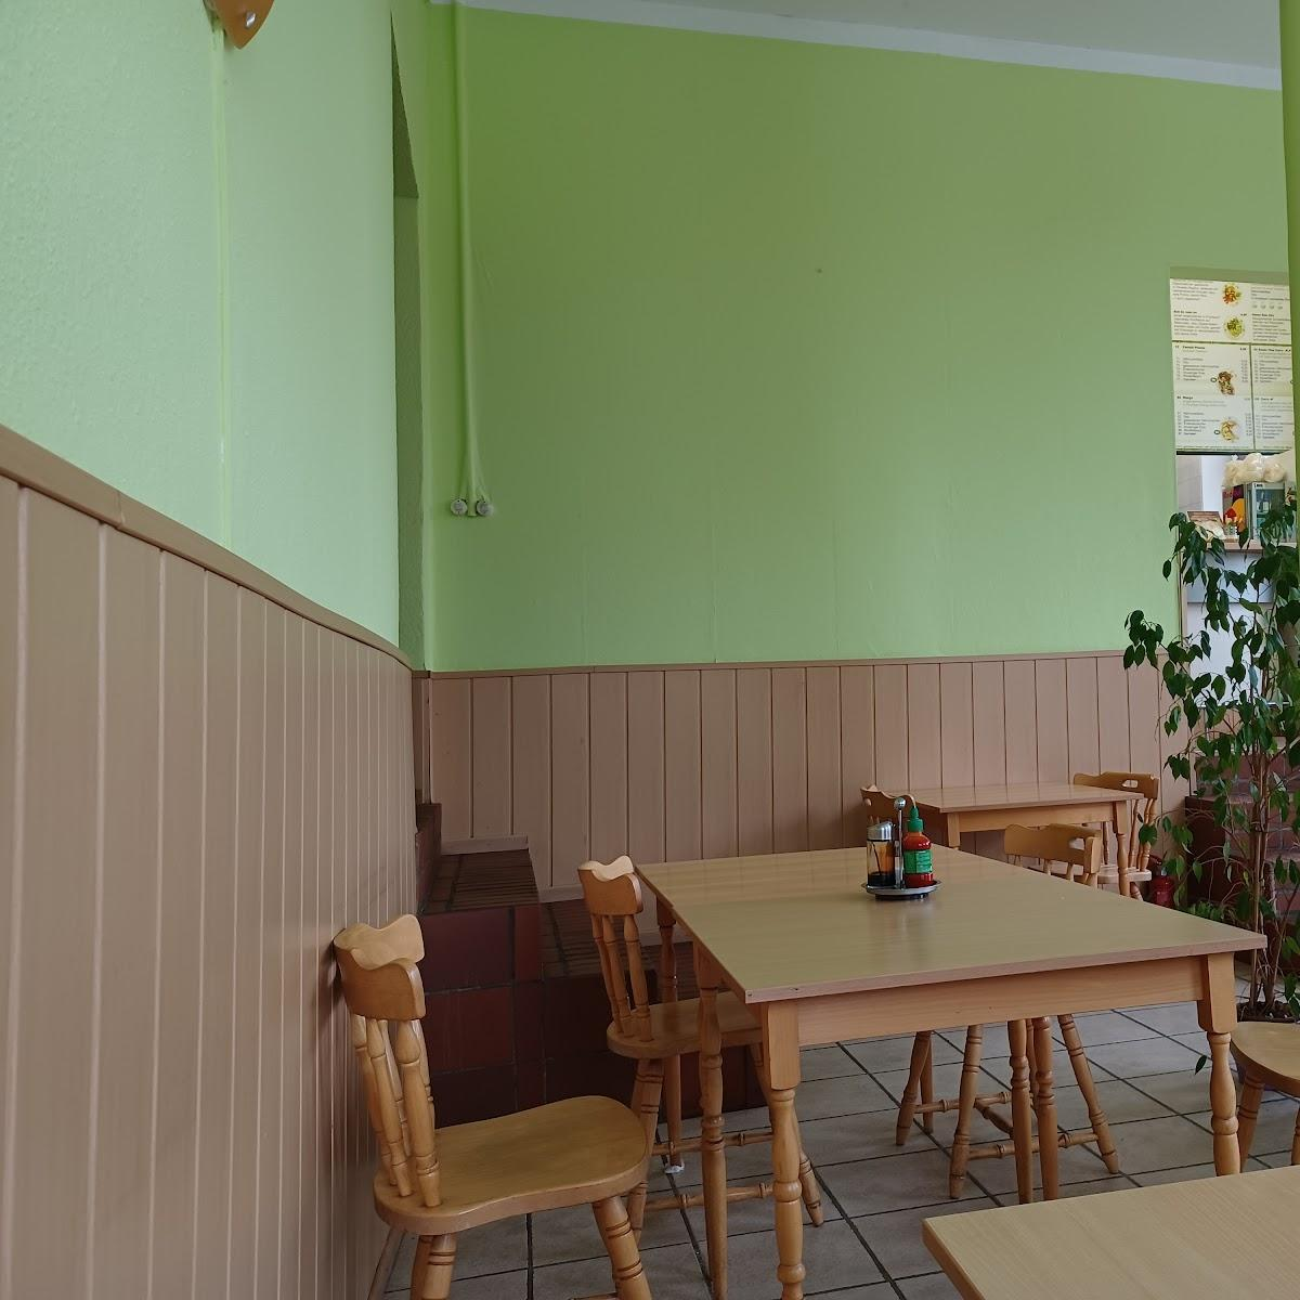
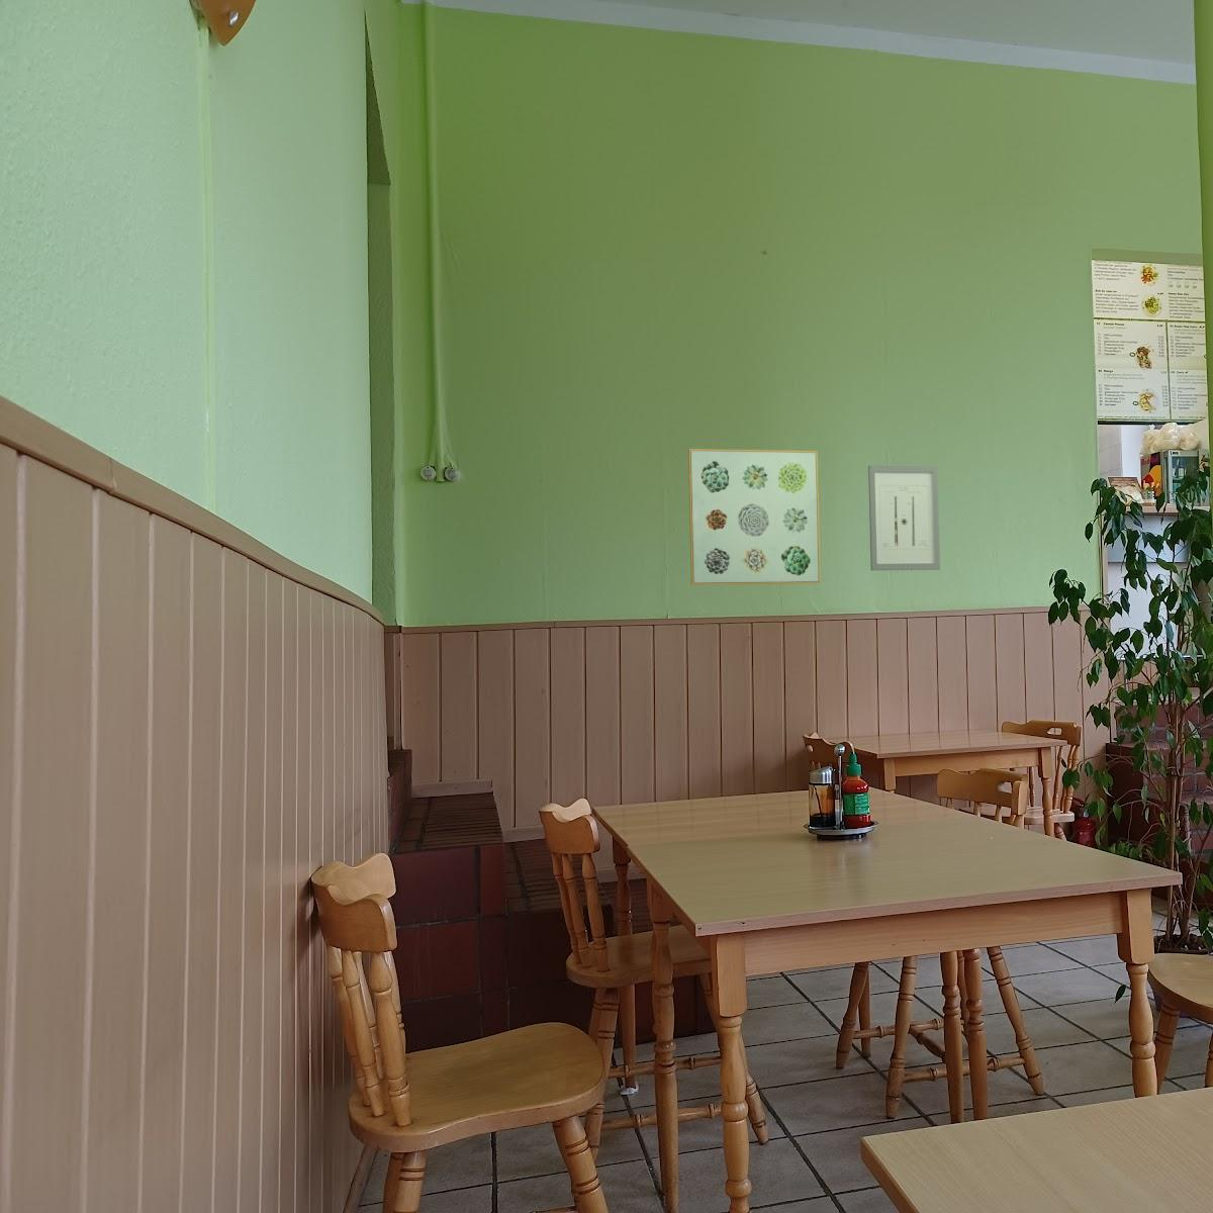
+ wall art [688,448,822,587]
+ wall art [868,464,941,571]
